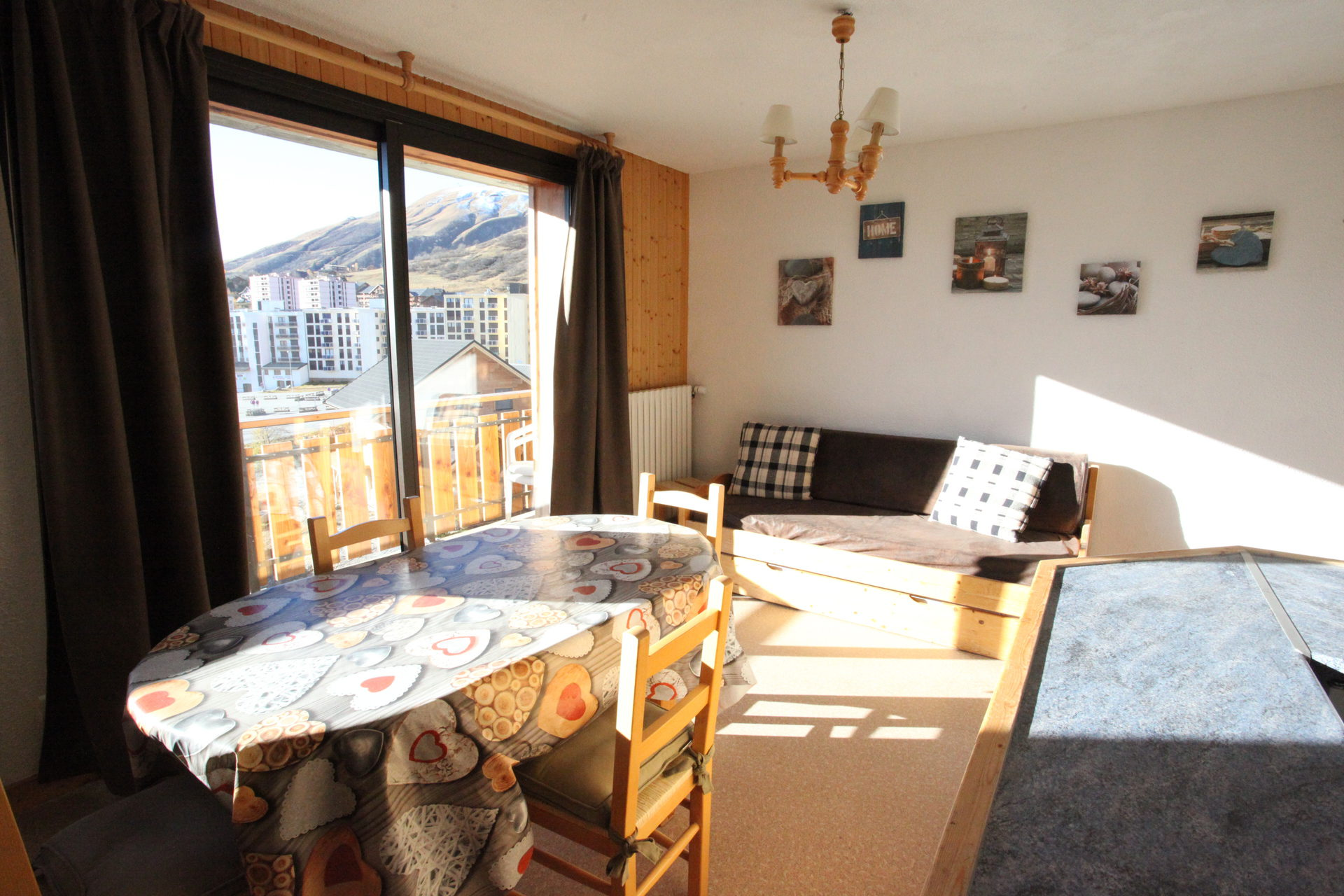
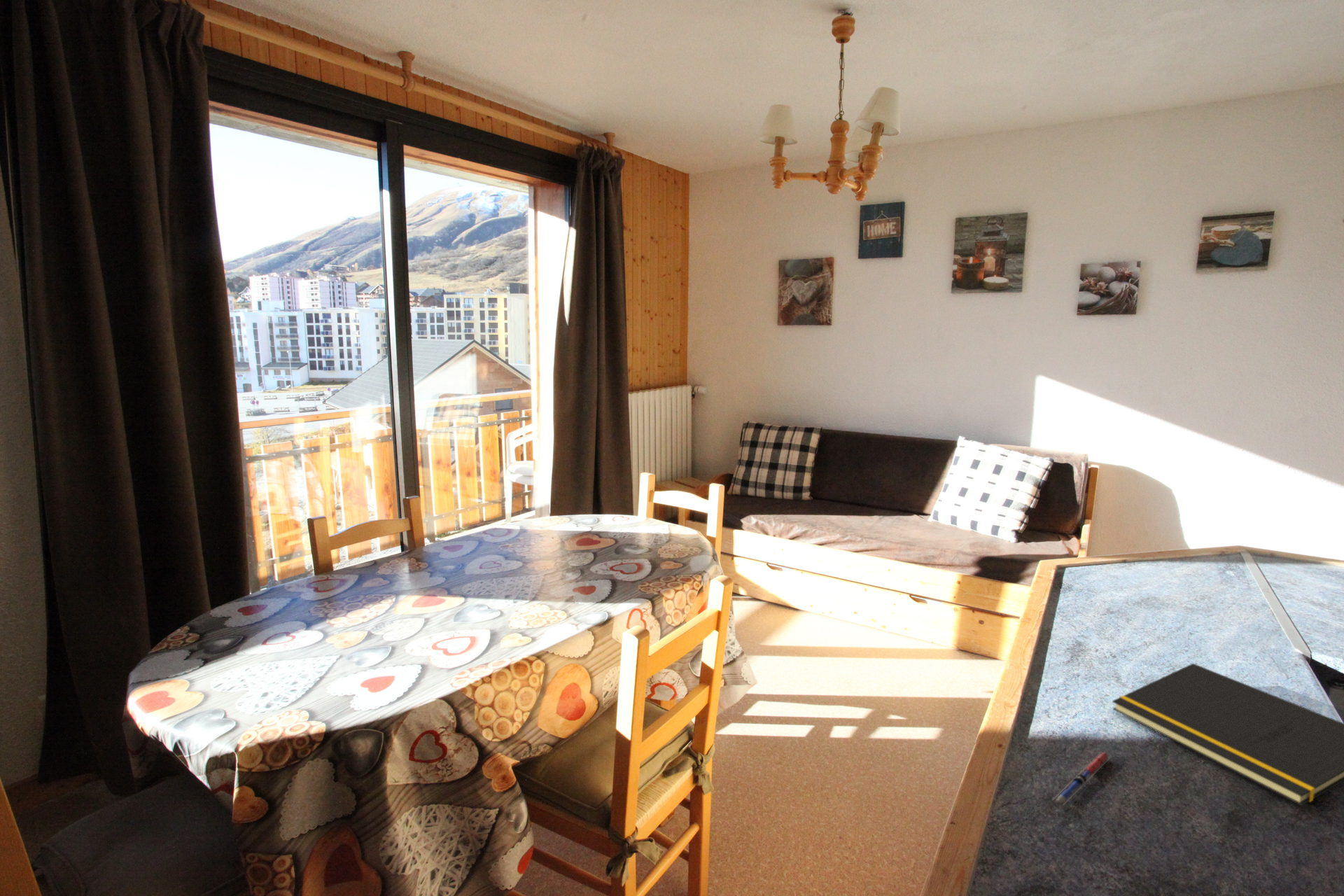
+ notepad [1112,663,1344,806]
+ pen [1051,752,1112,806]
